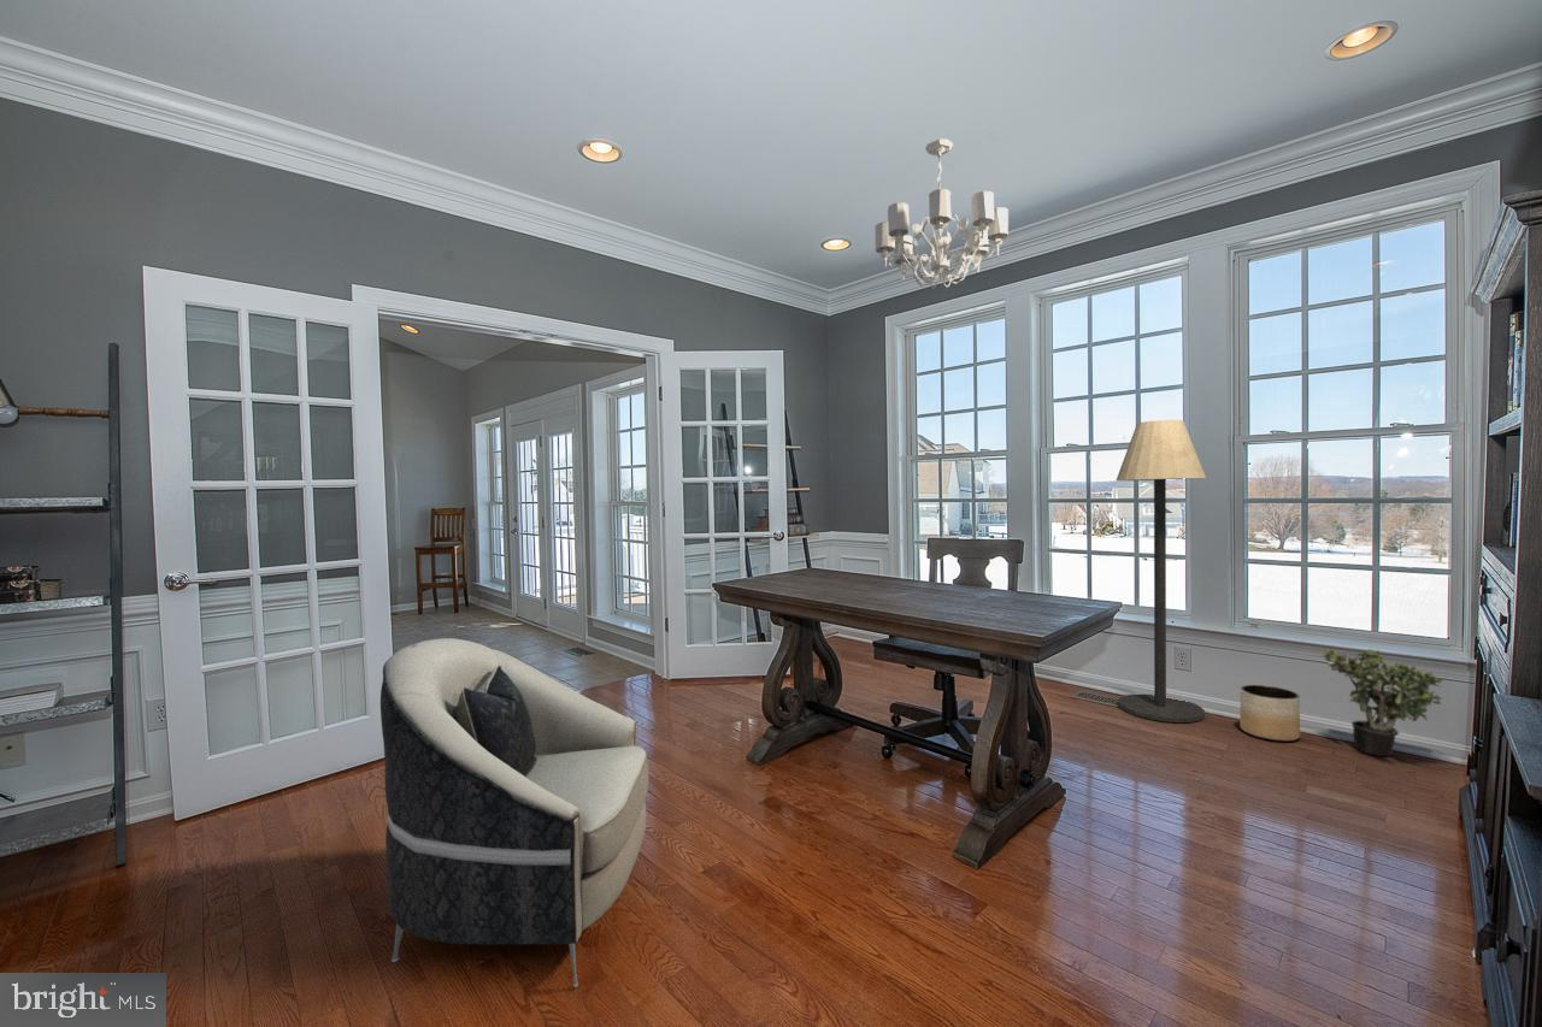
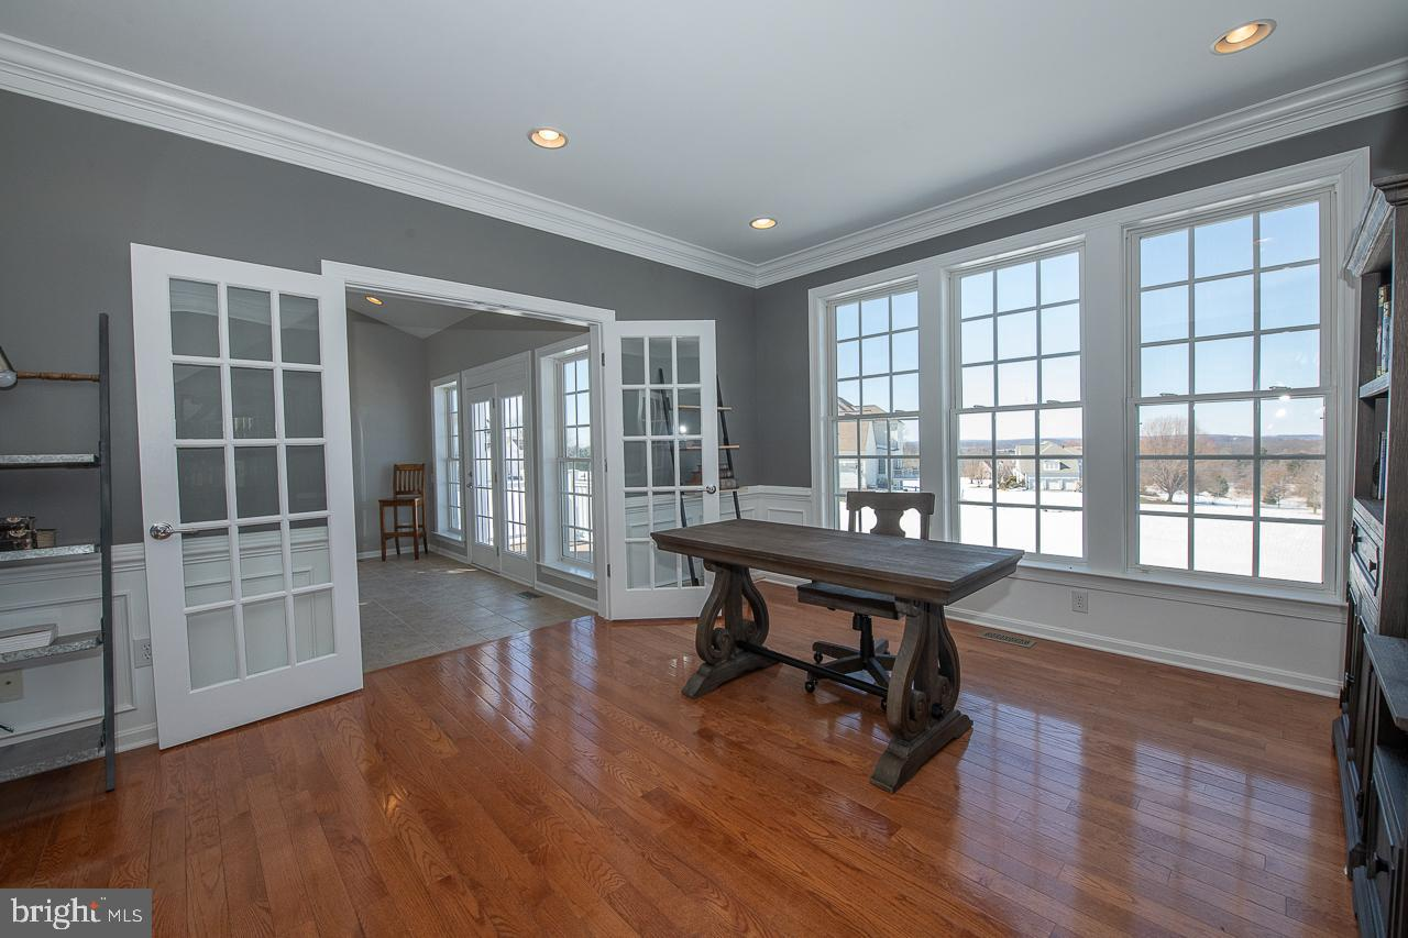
- floor lamp [1116,419,1207,724]
- chandelier [875,138,1010,290]
- planter [1238,684,1301,743]
- potted plant [1318,648,1444,757]
- armchair [379,637,649,988]
